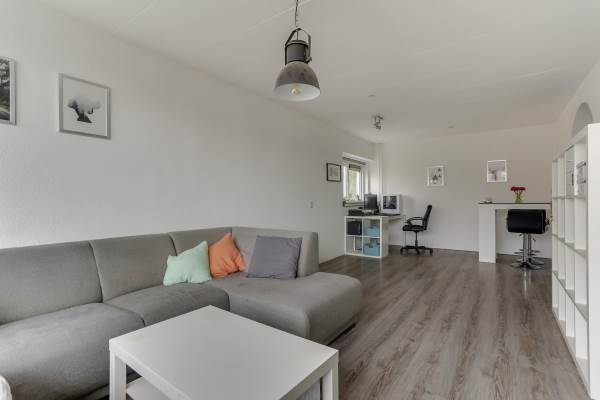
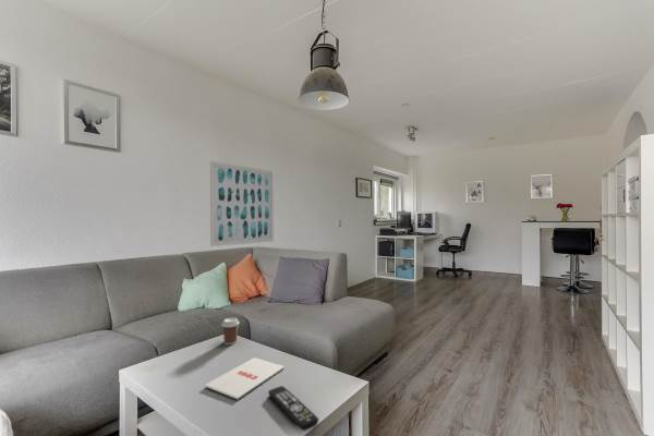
+ wall art [209,160,275,247]
+ magazine [204,356,286,400]
+ coffee cup [220,317,241,346]
+ remote control [267,385,319,432]
